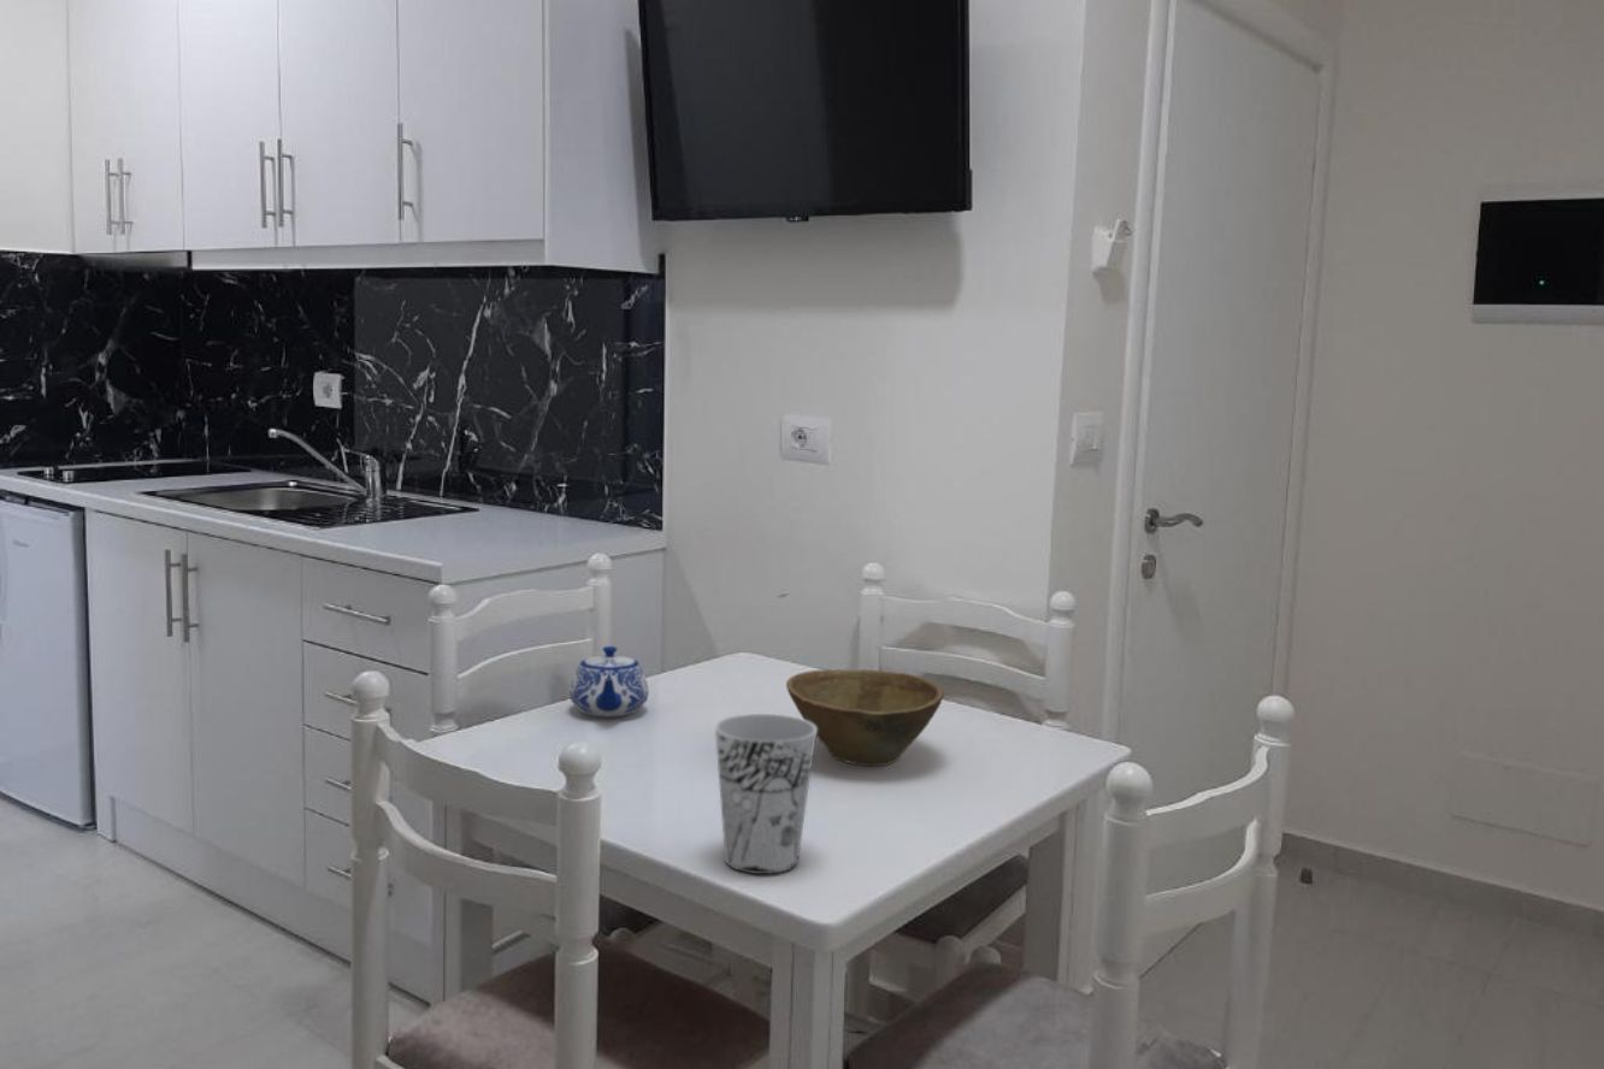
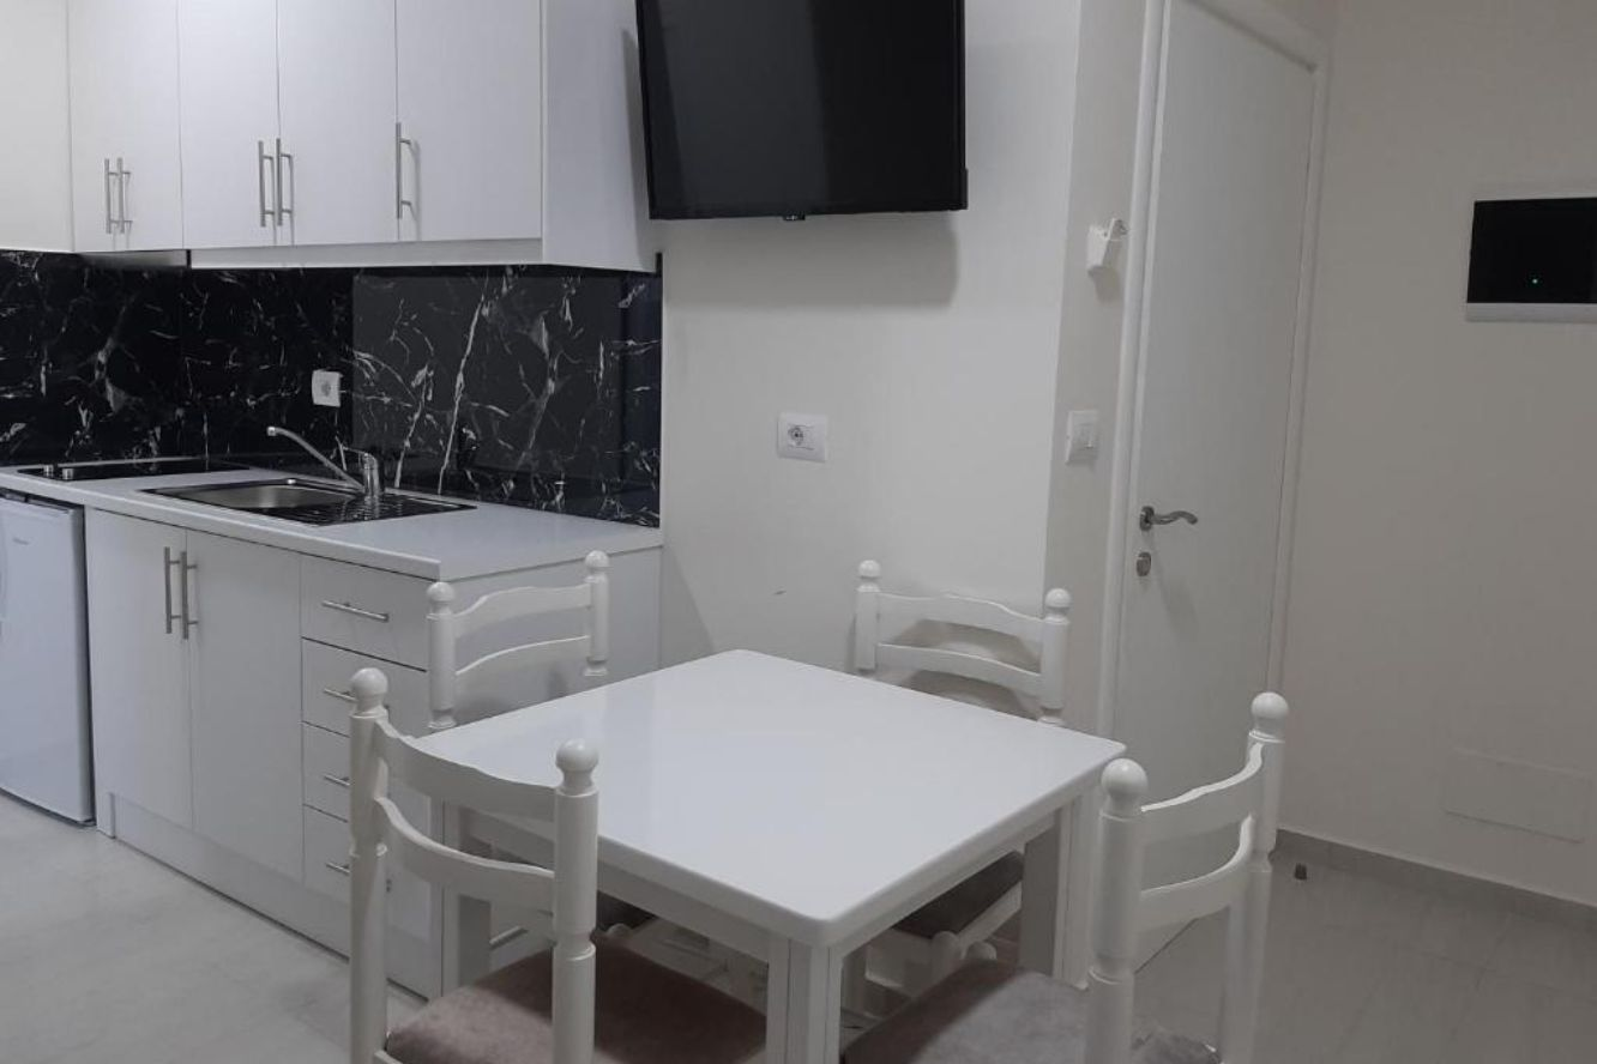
- cup [714,713,816,875]
- bowl [785,668,945,767]
- teapot [568,645,650,717]
